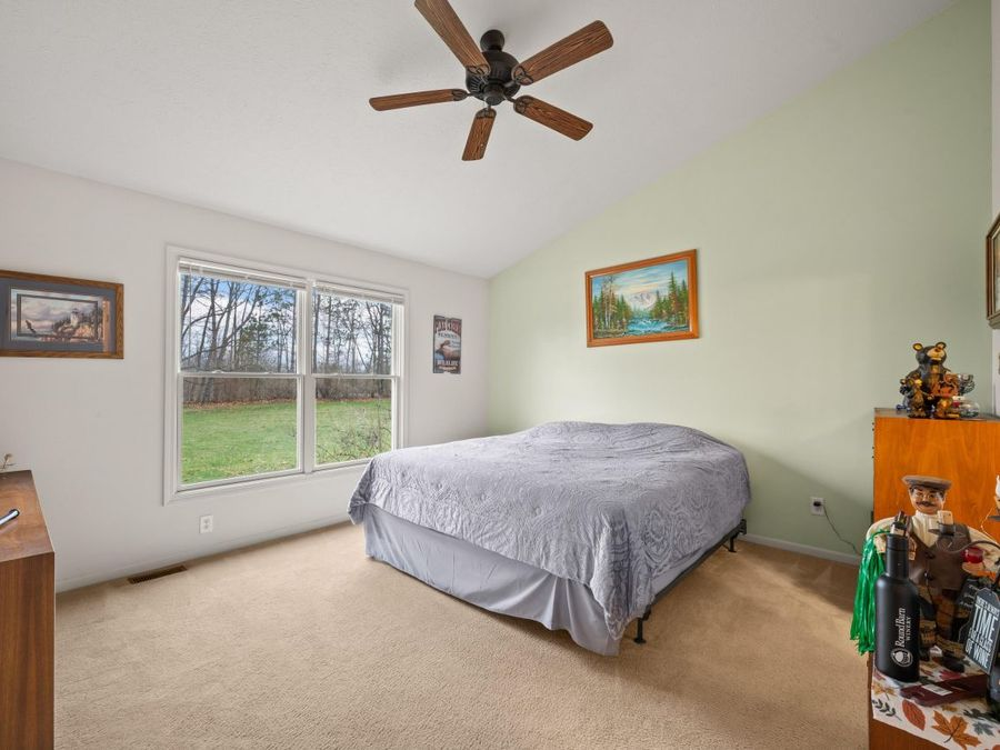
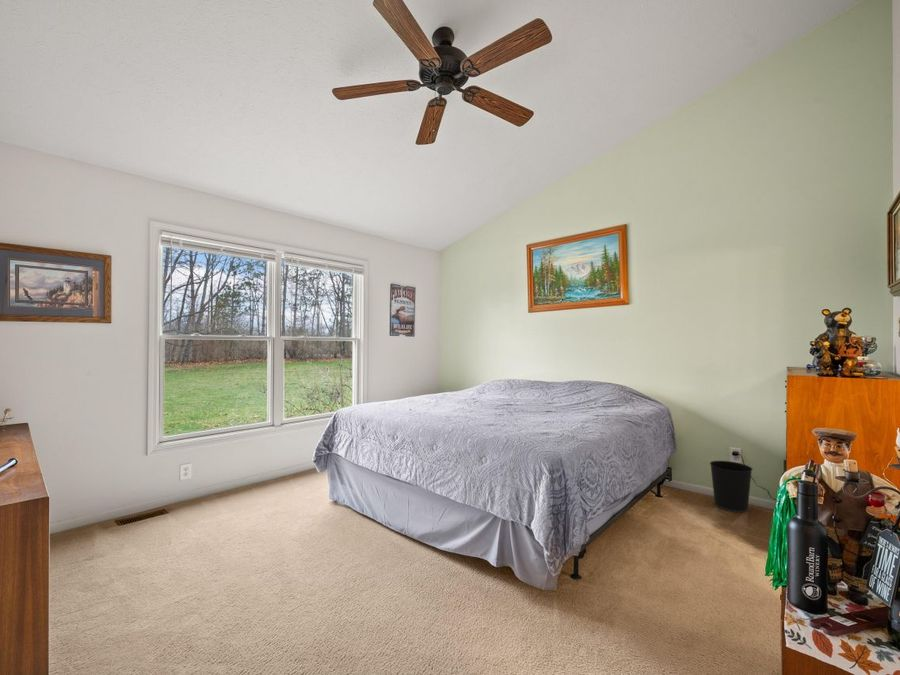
+ wastebasket [709,460,754,513]
